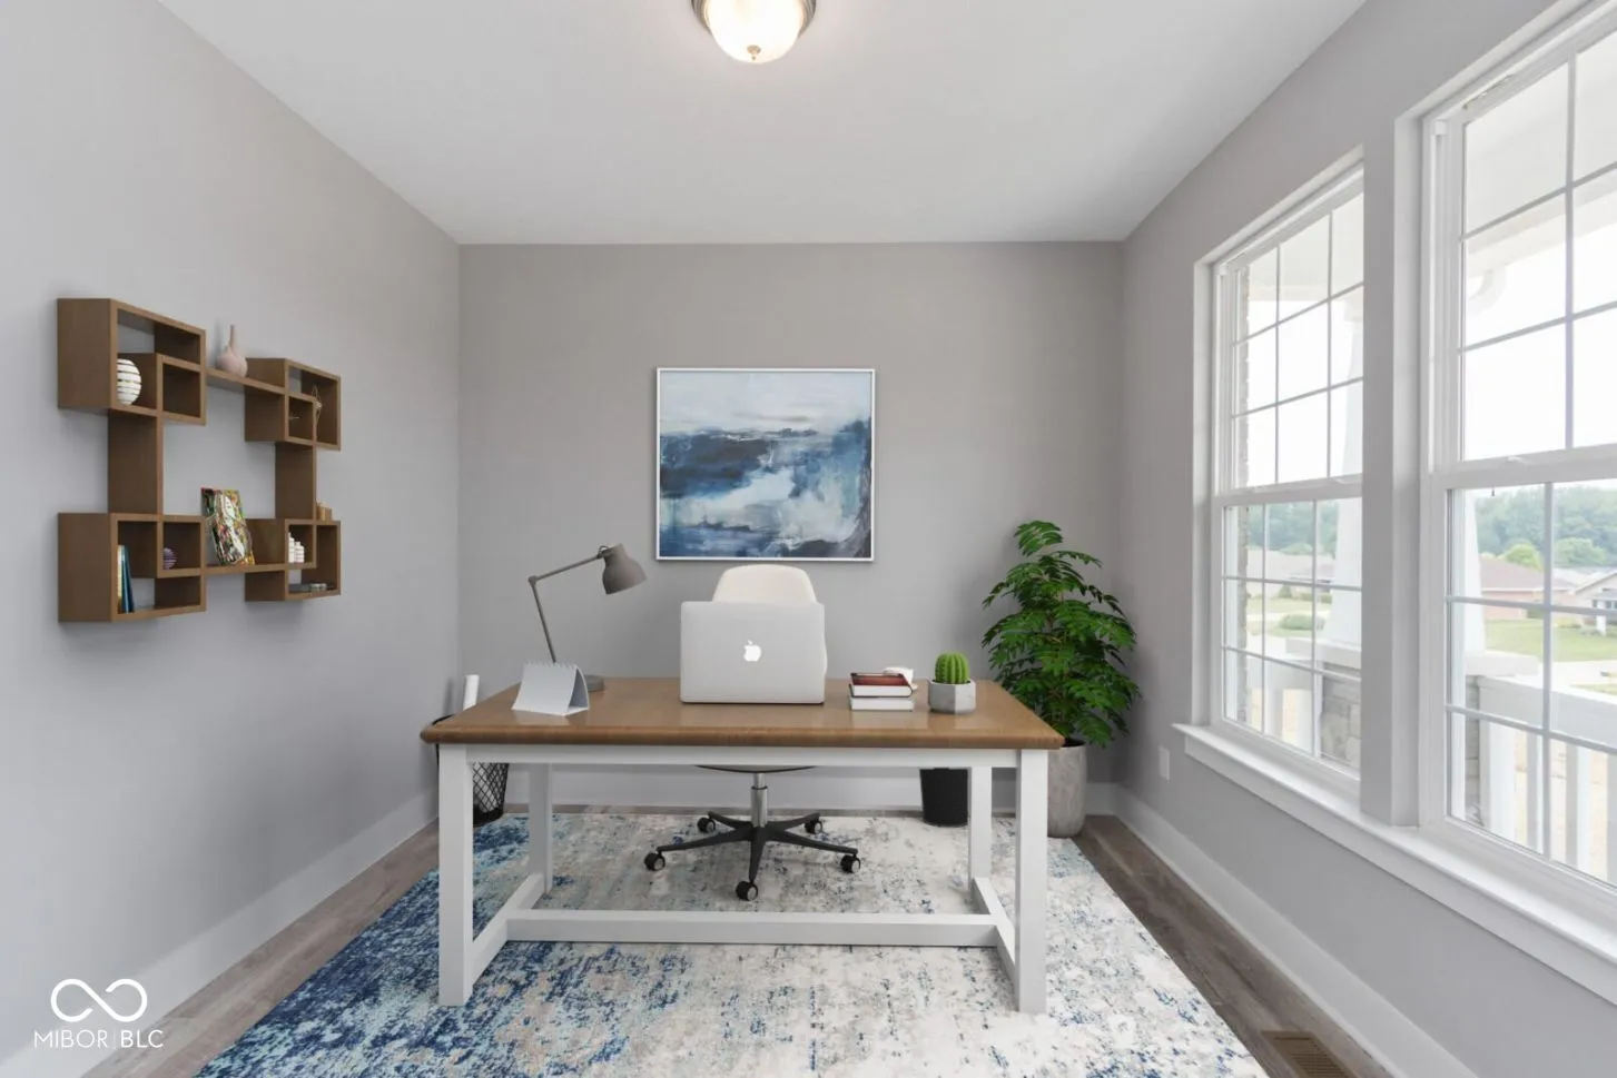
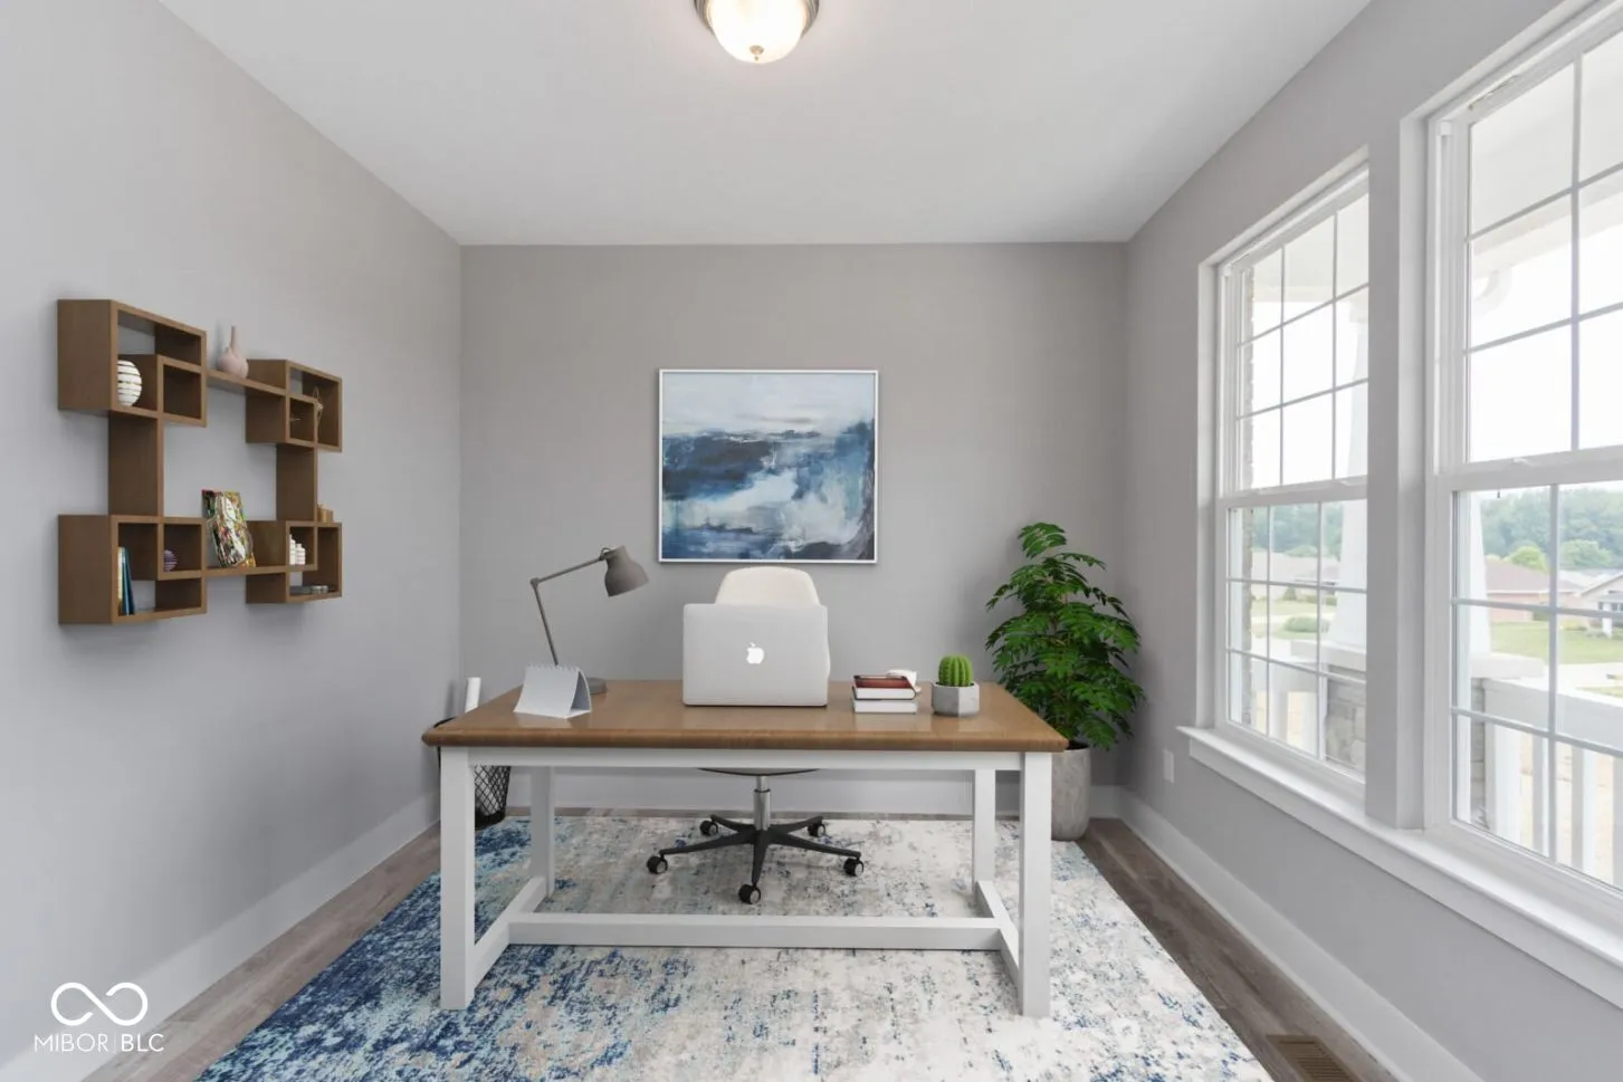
- wastebasket [918,766,970,829]
